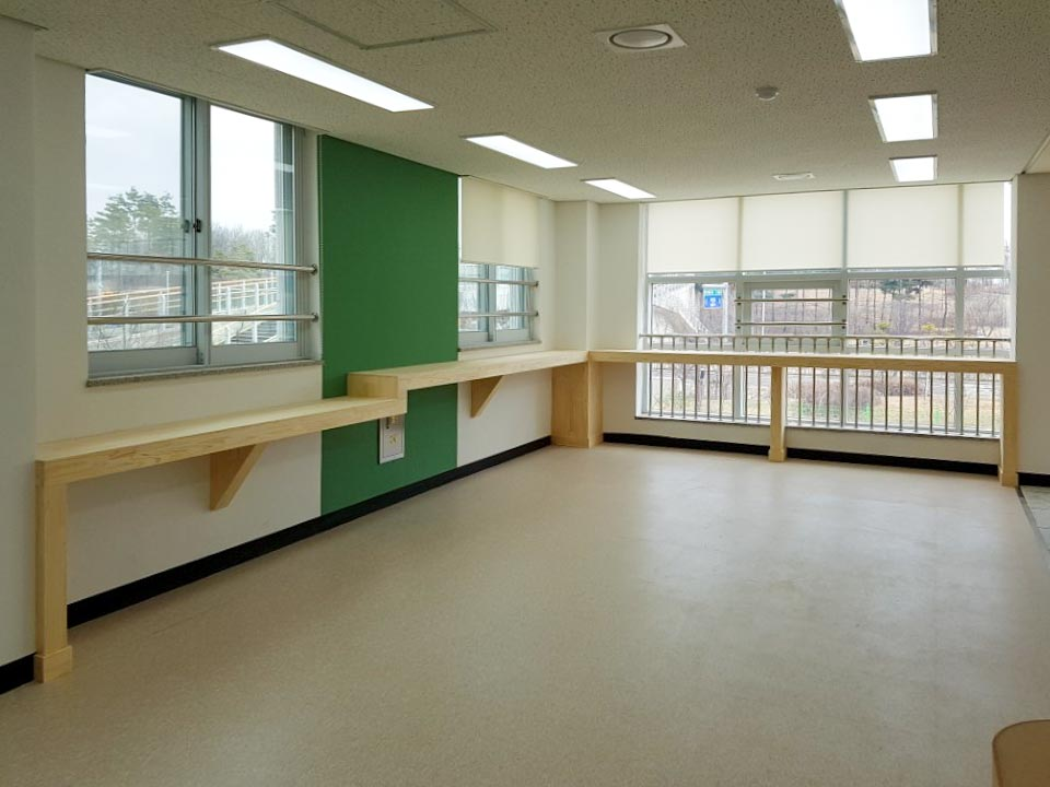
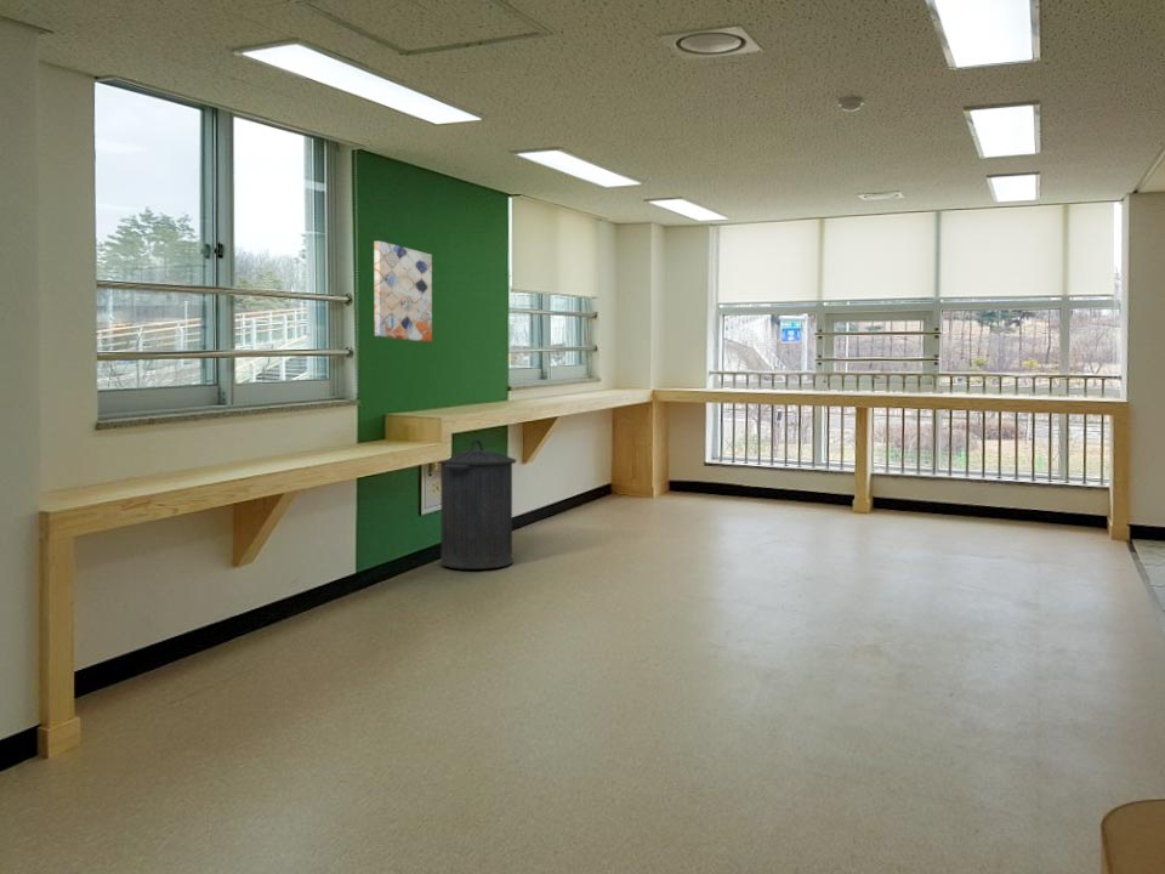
+ wall art [373,240,433,344]
+ trash can [437,438,518,571]
